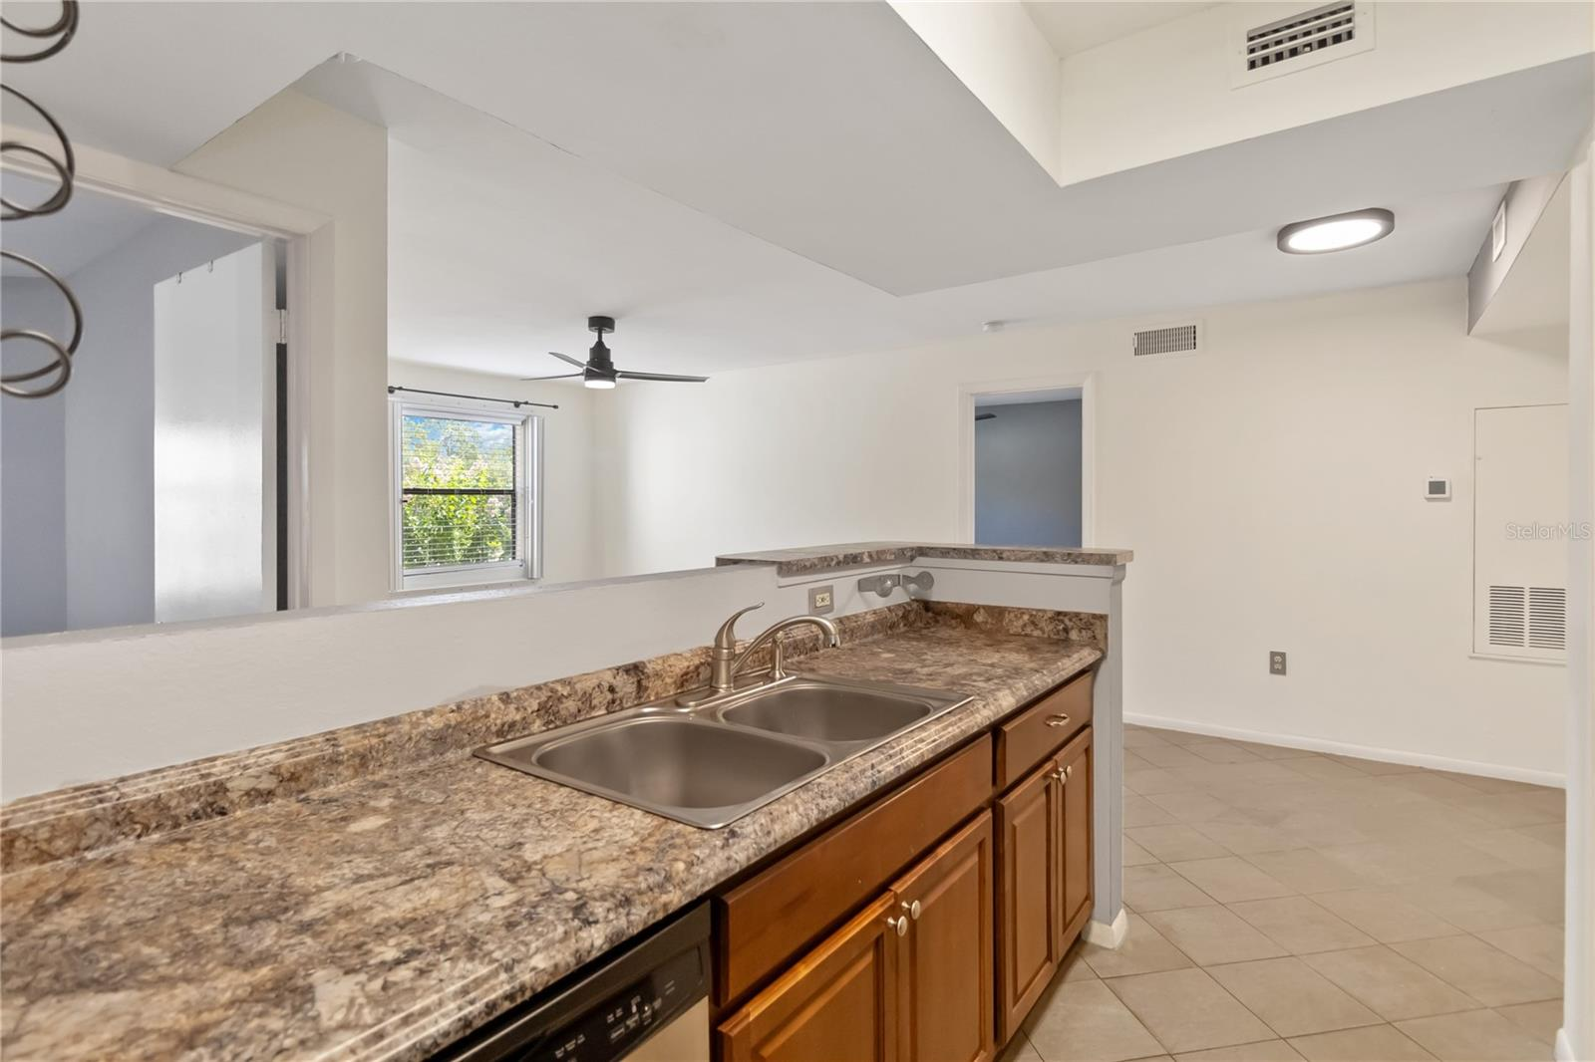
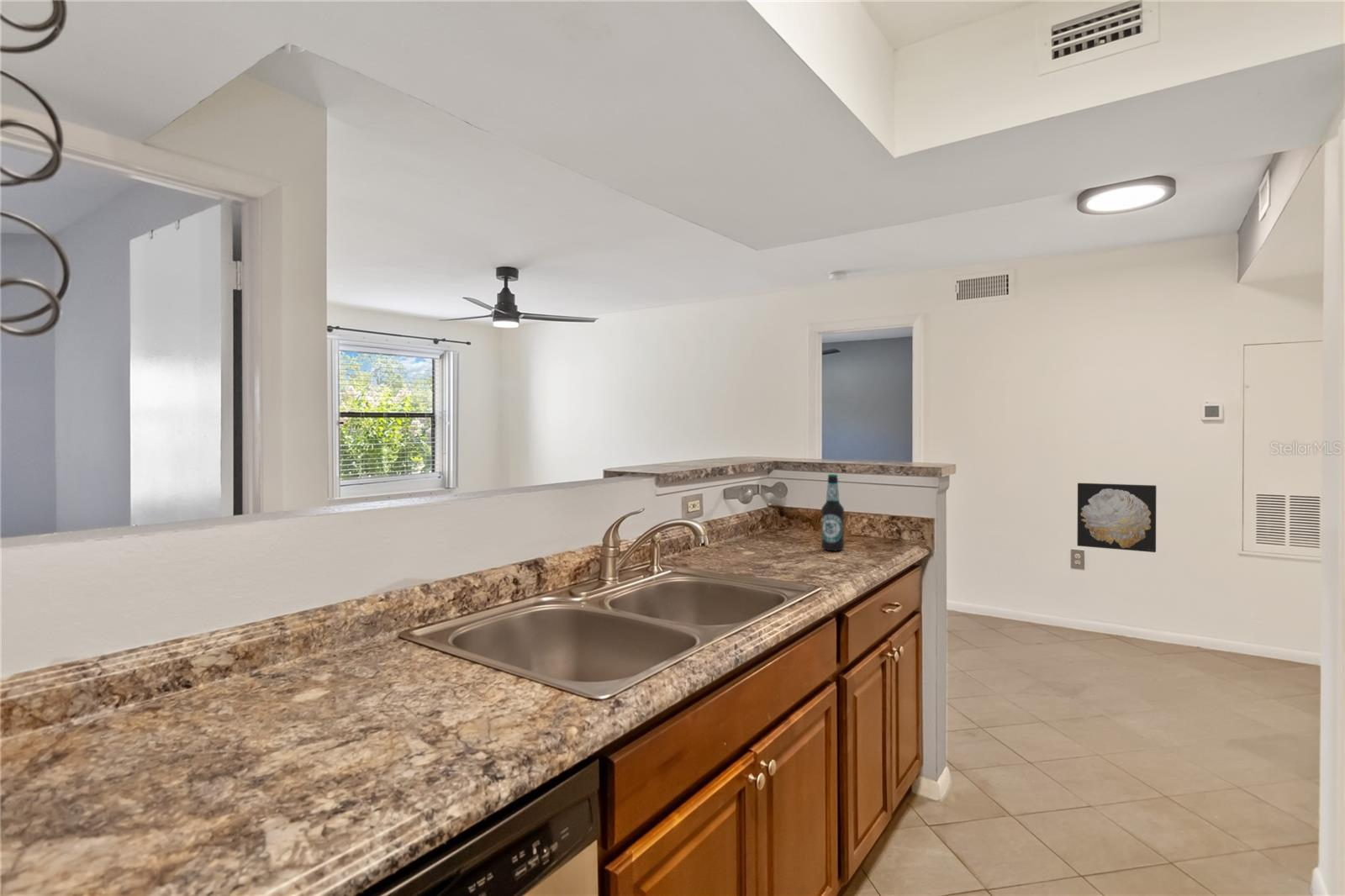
+ bottle [820,473,845,551]
+ wall art [1077,482,1157,553]
